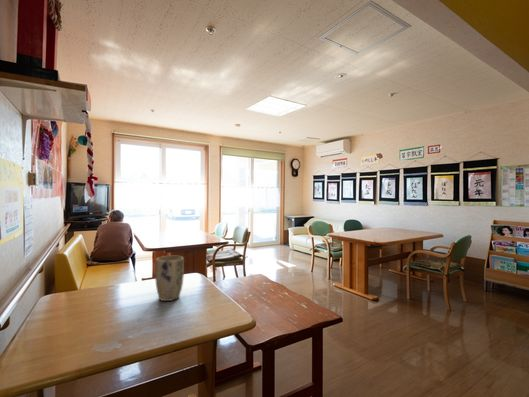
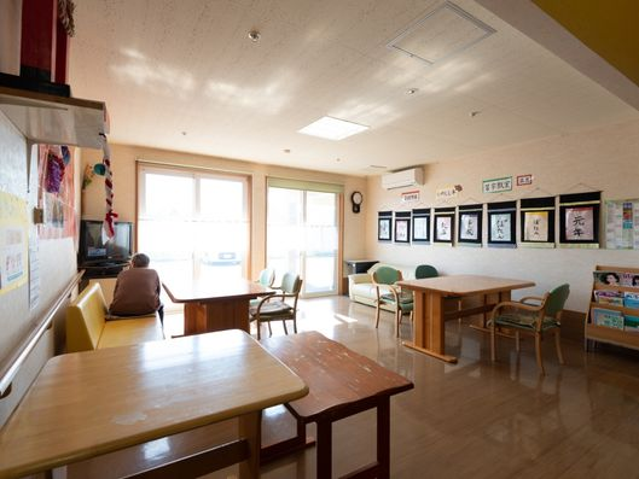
- plant pot [154,255,185,302]
